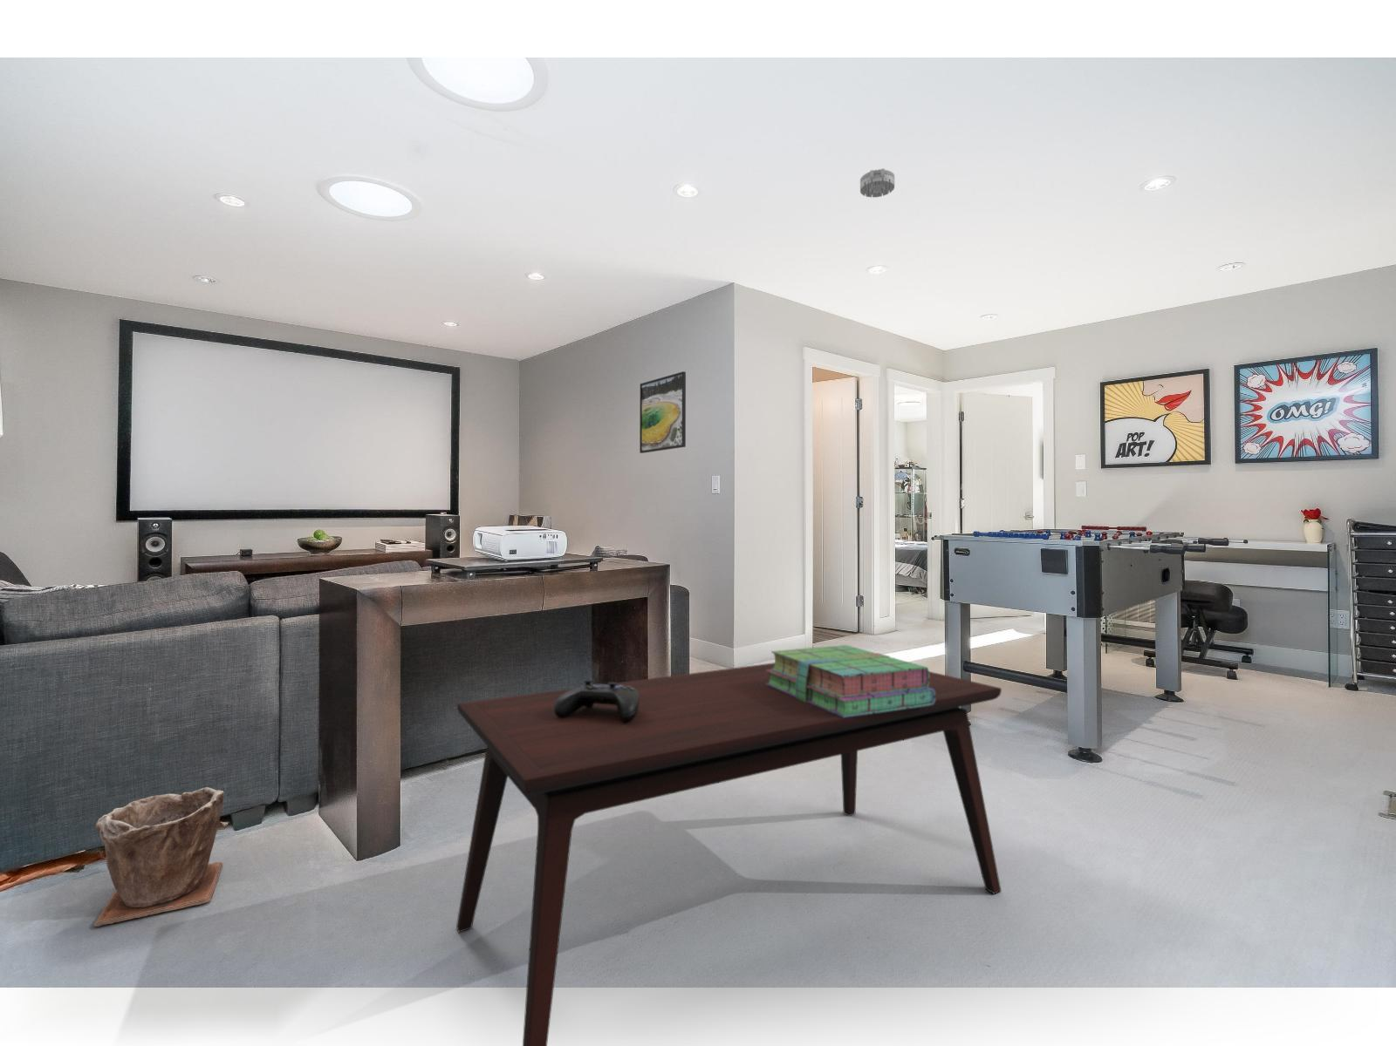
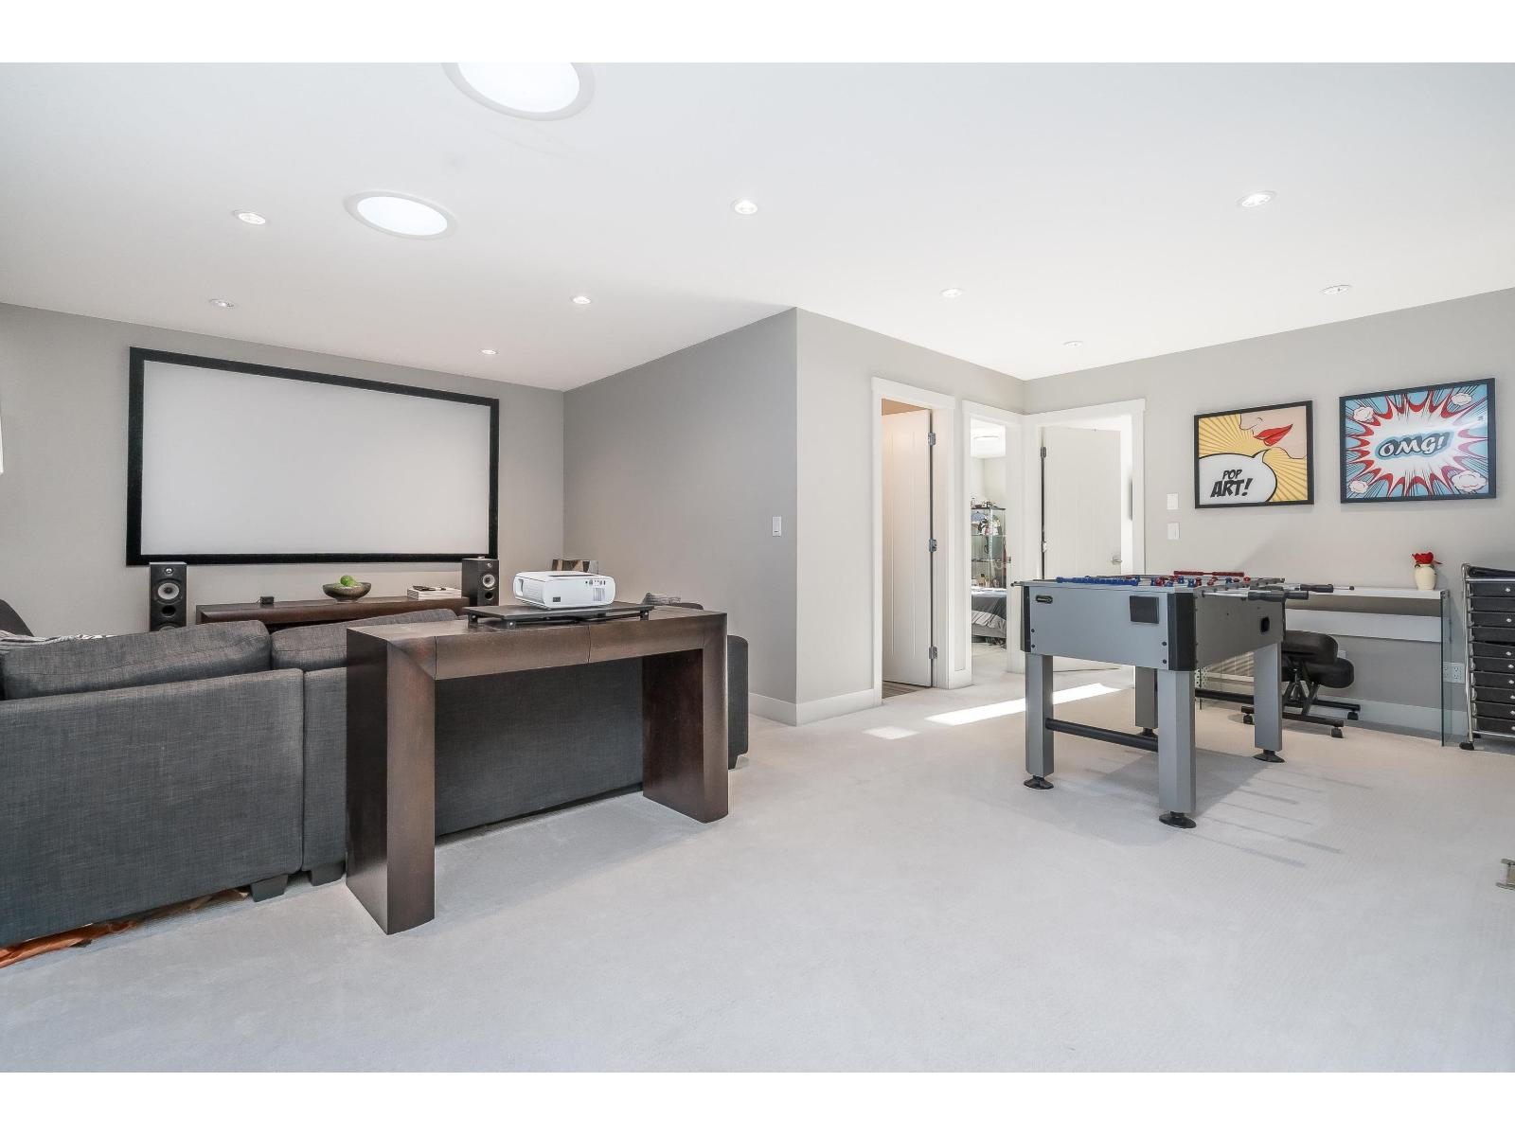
- coffee table [455,661,1002,1046]
- stack of books [766,644,935,717]
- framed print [639,370,687,454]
- control [554,679,640,723]
- smoke detector [860,167,895,198]
- plant pot [93,787,226,927]
